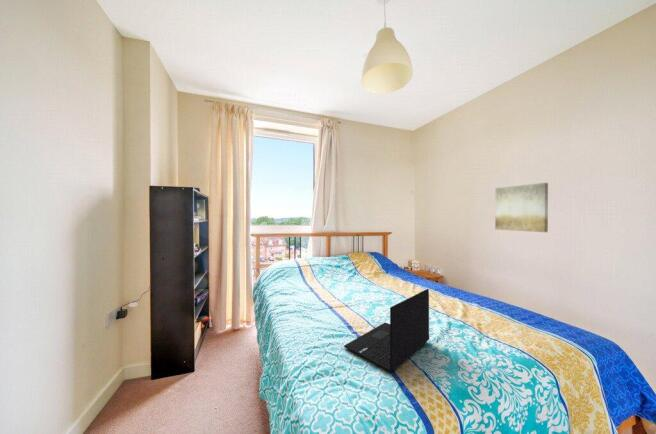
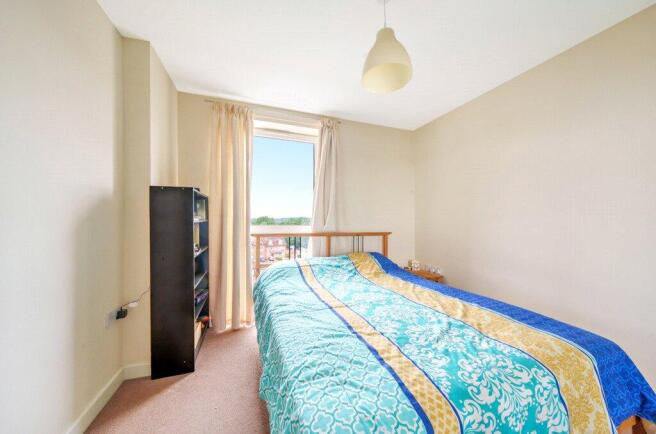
- laptop [343,288,430,373]
- wall art [494,182,549,233]
